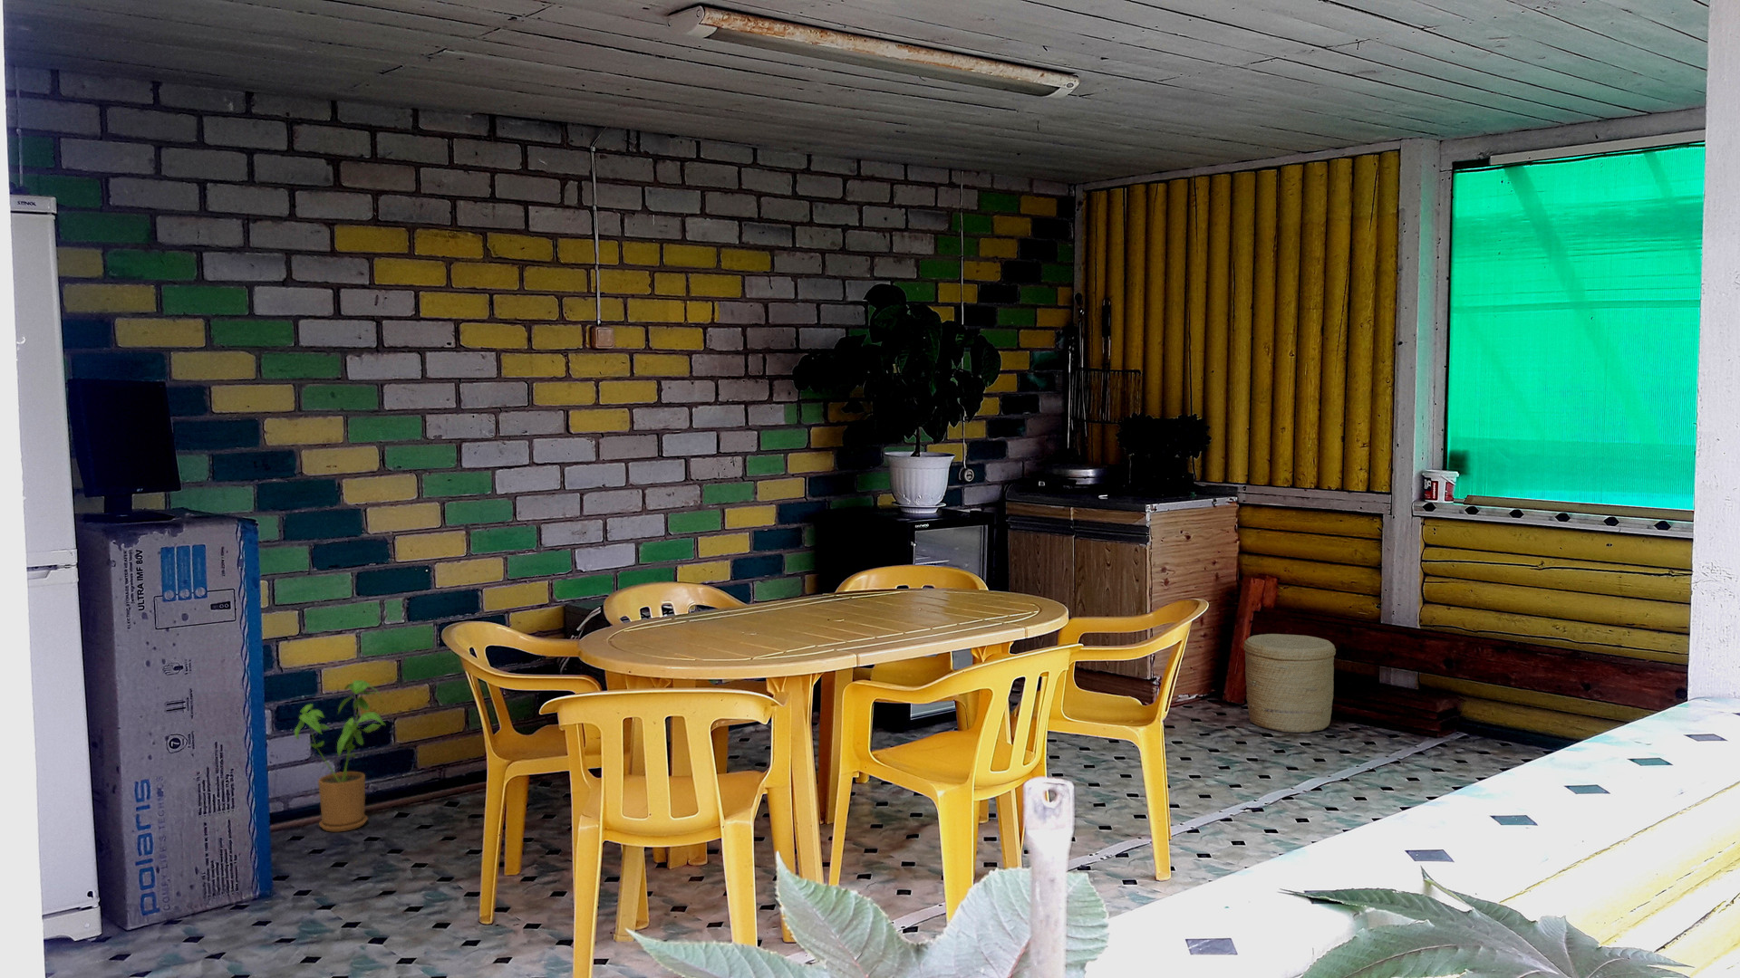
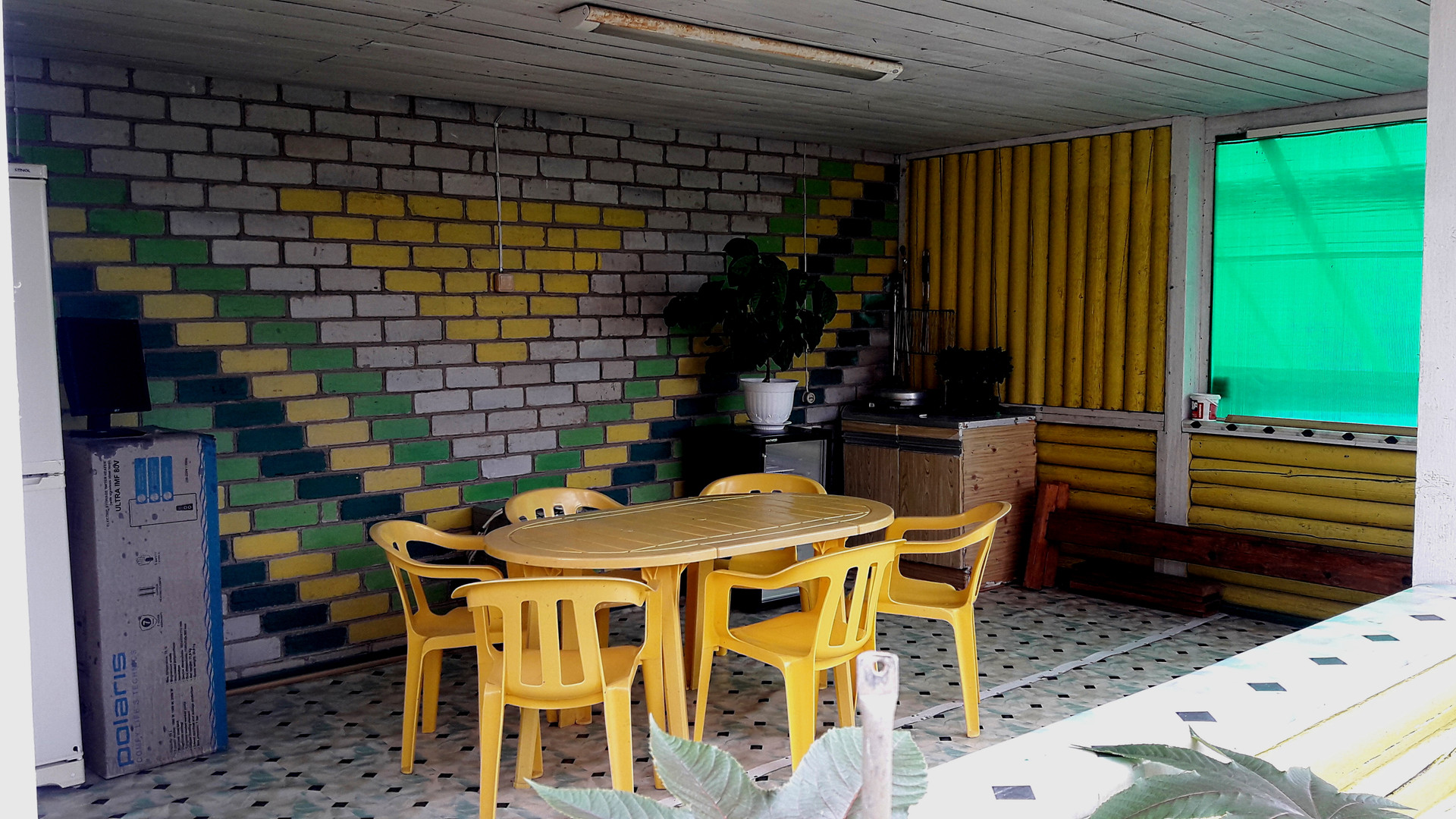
- house plant [294,679,387,834]
- woven basket [1243,633,1337,733]
